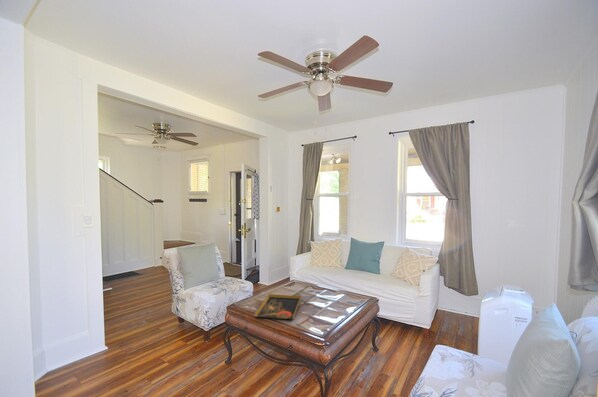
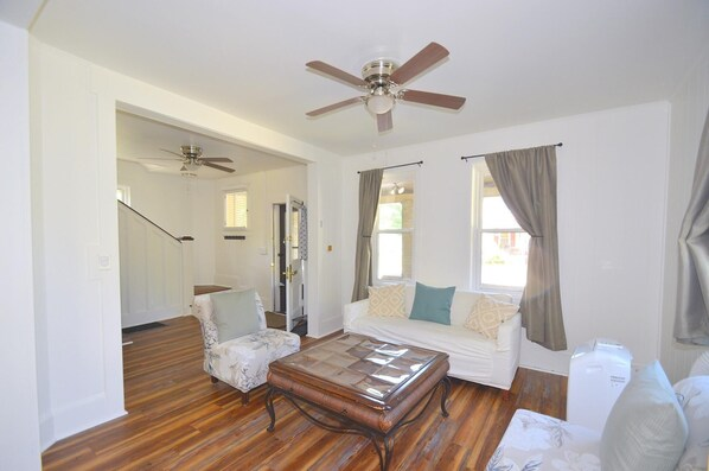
- decorative tray [253,293,302,322]
